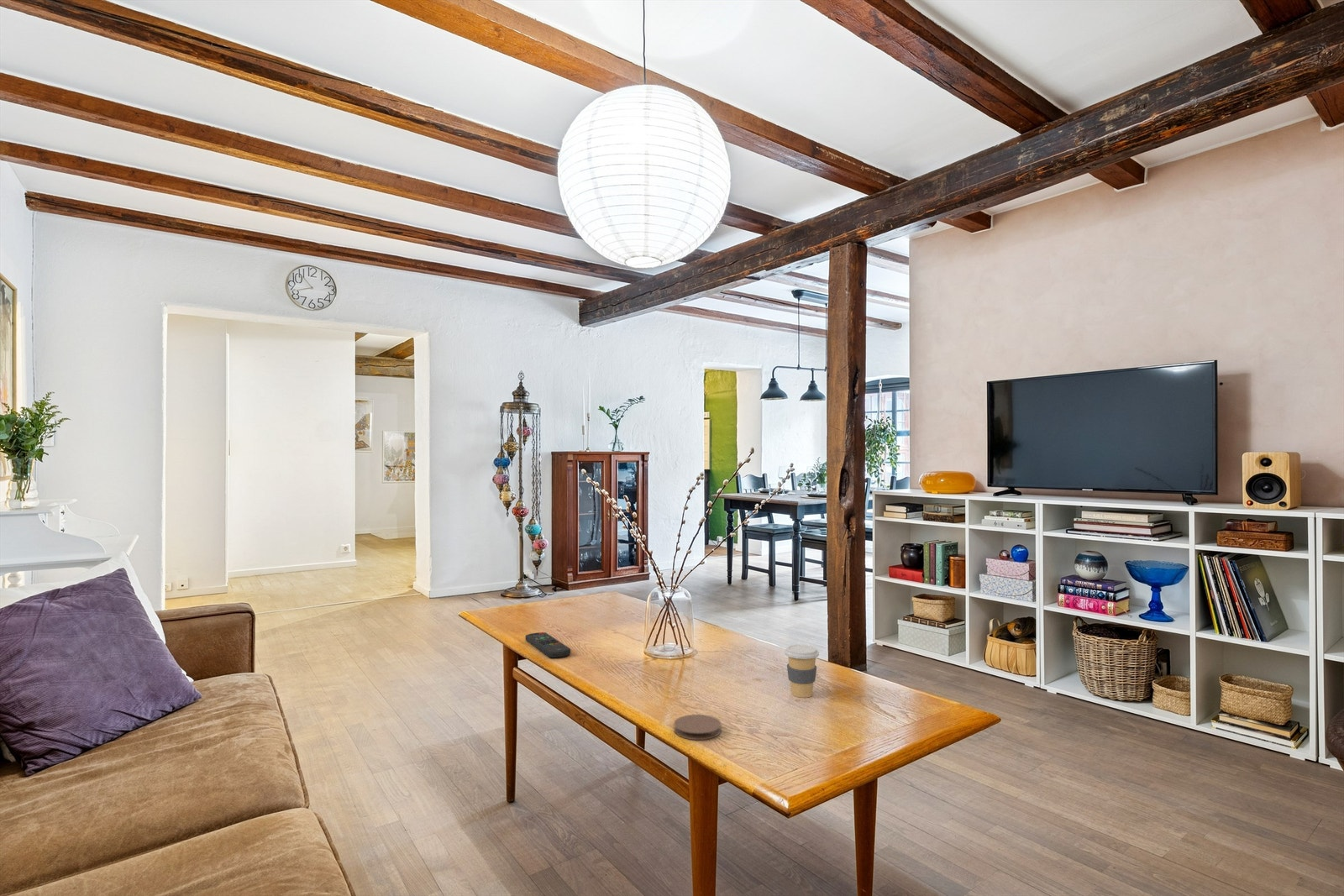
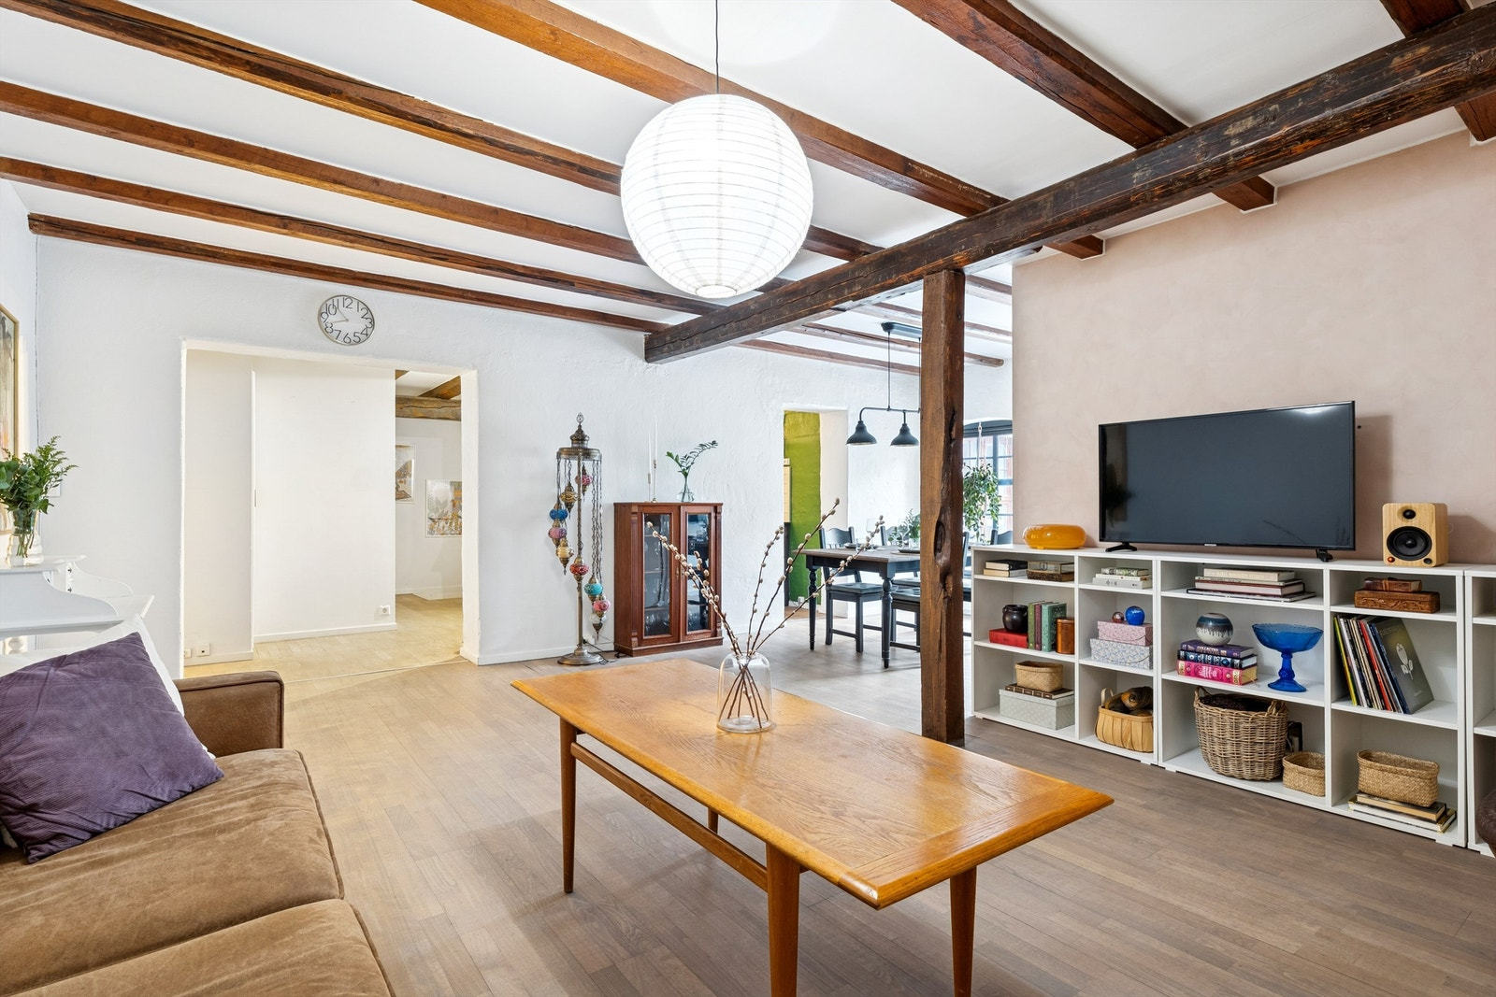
- coffee cup [784,644,820,699]
- remote control [525,631,571,658]
- coaster [673,714,722,741]
